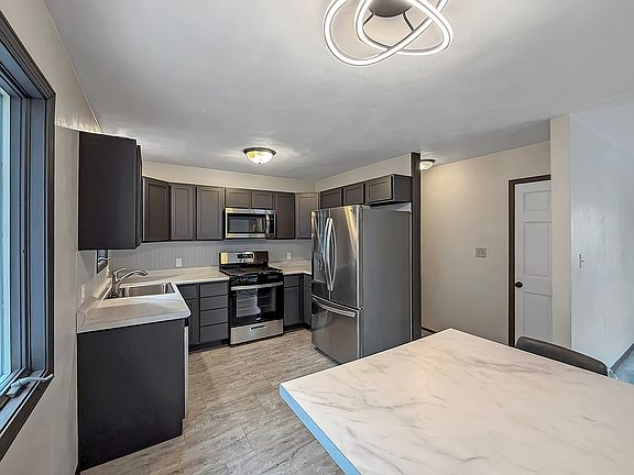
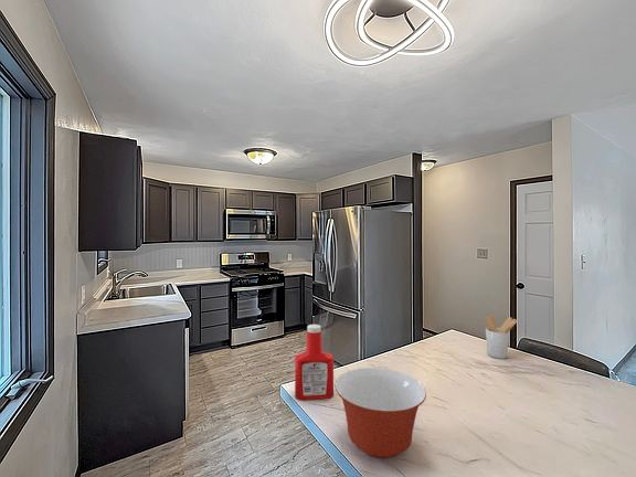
+ utensil holder [485,314,519,360]
+ soap bottle [294,324,335,401]
+ mixing bowl [333,367,427,459]
